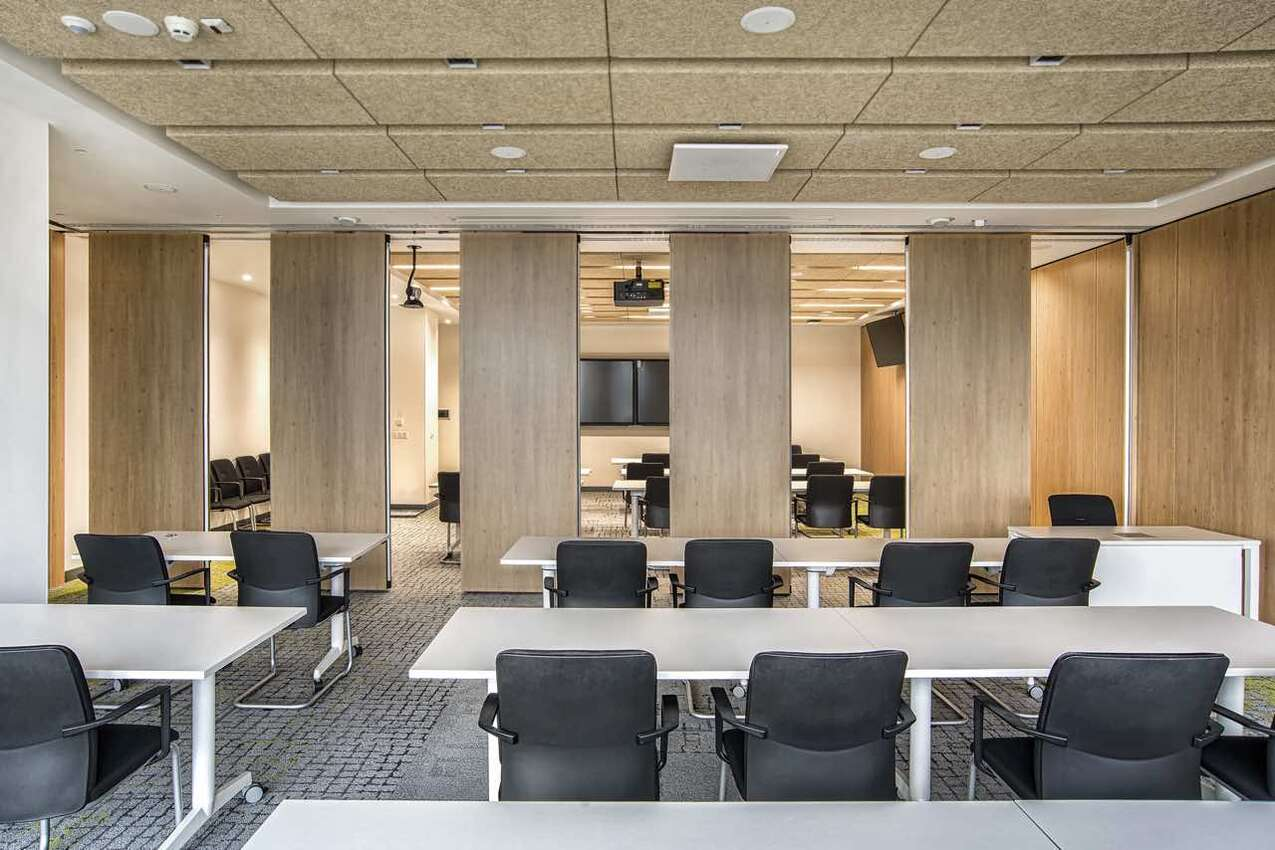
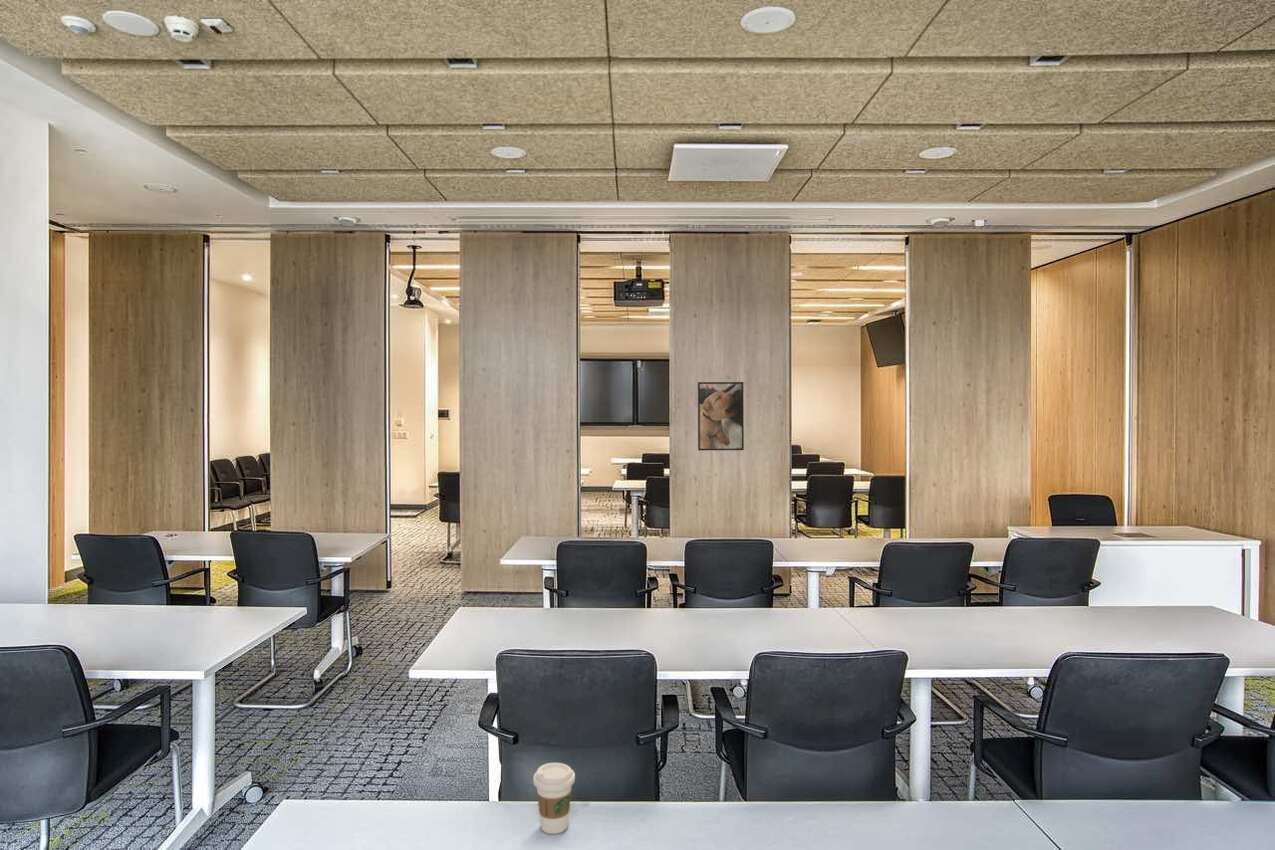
+ coffee cup [532,762,576,835]
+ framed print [697,381,745,451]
